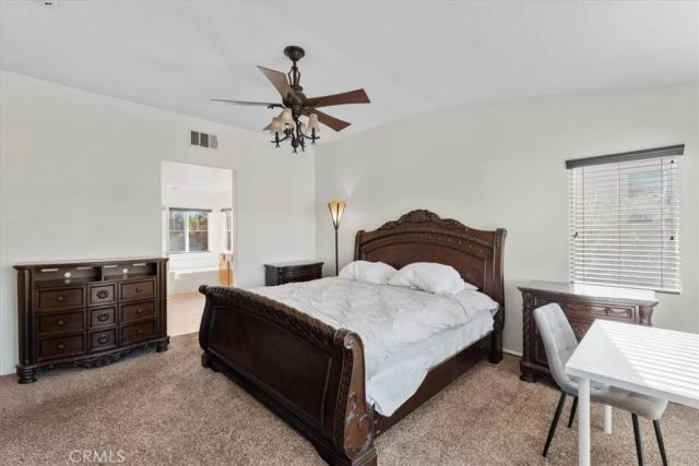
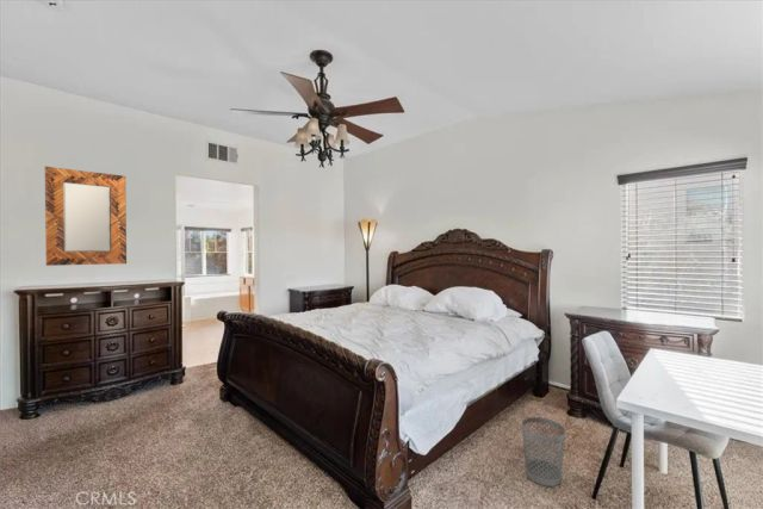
+ home mirror [44,166,128,267]
+ wastebasket [521,416,566,488]
